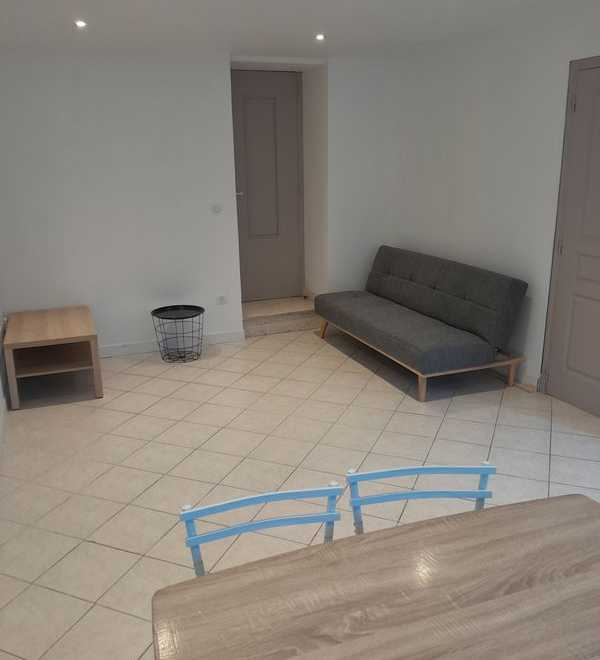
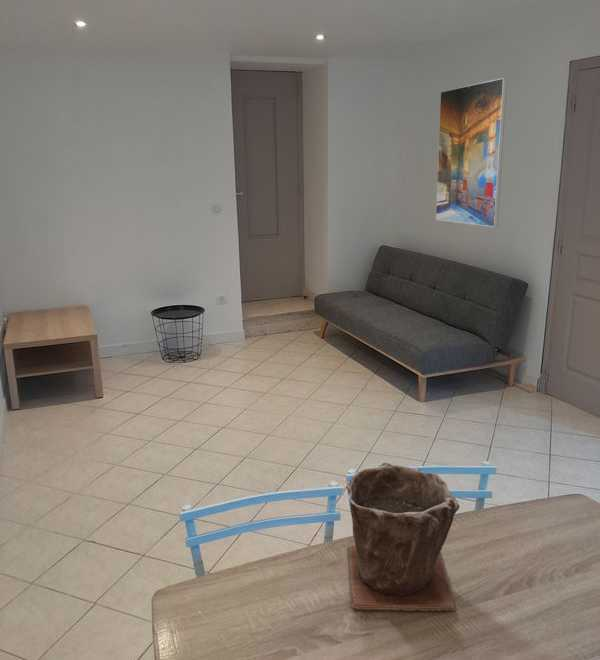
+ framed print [435,77,508,228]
+ plant pot [345,461,460,612]
